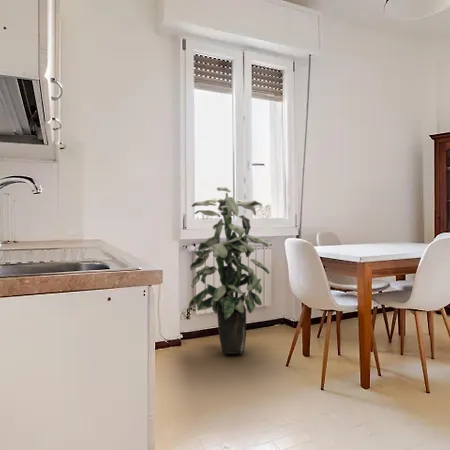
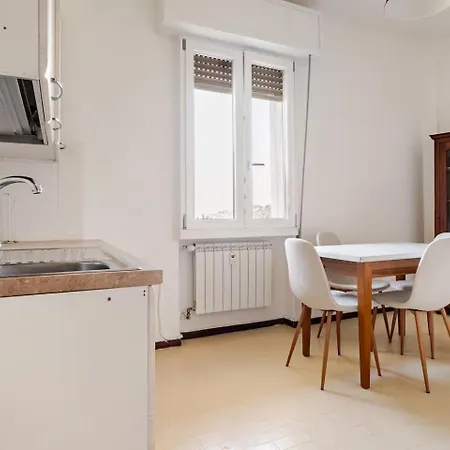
- indoor plant [188,186,270,355]
